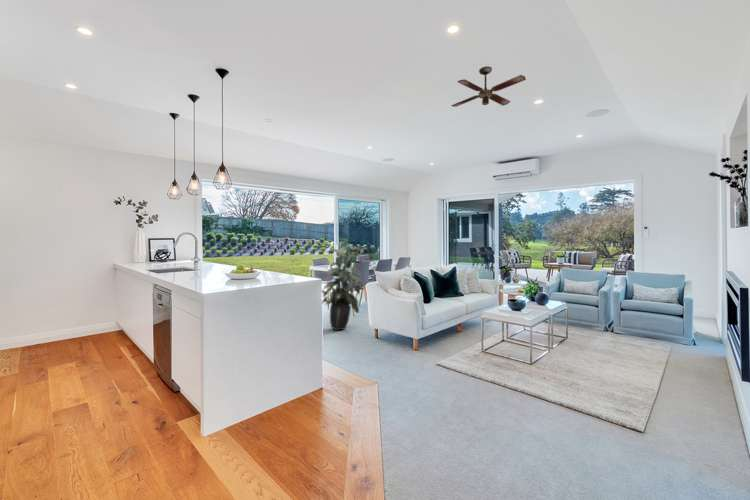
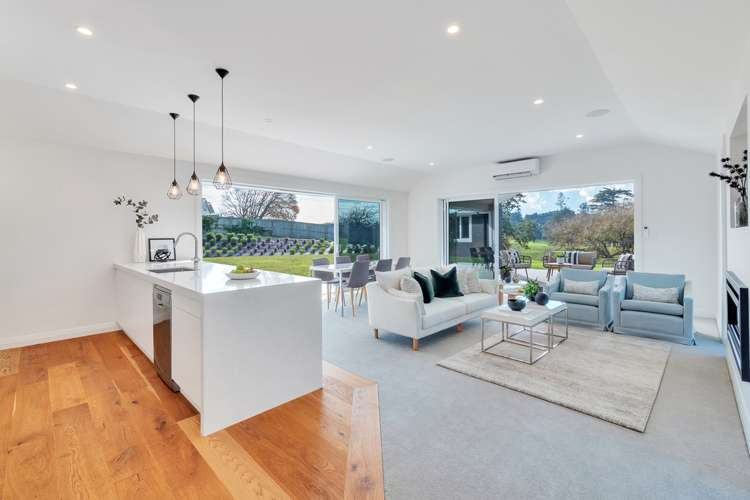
- ceiling fan [451,65,527,108]
- indoor plant [321,241,368,331]
